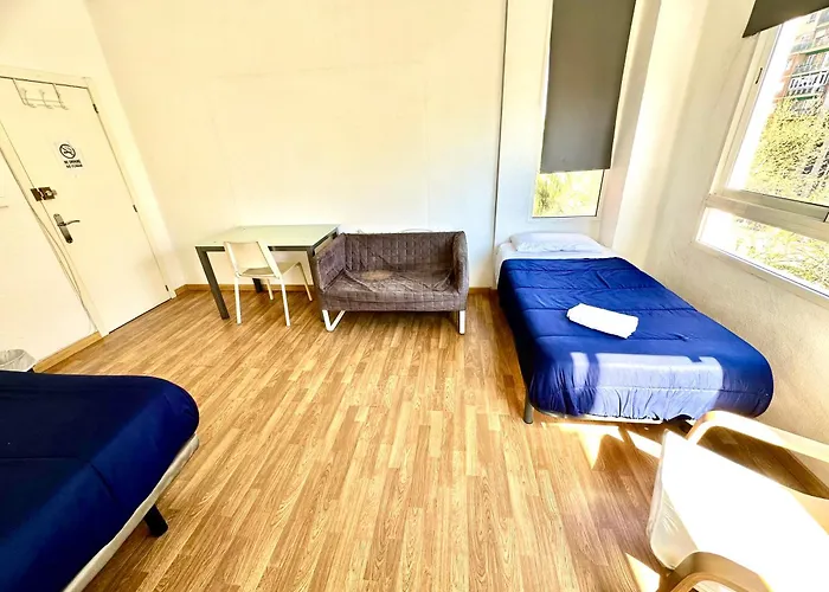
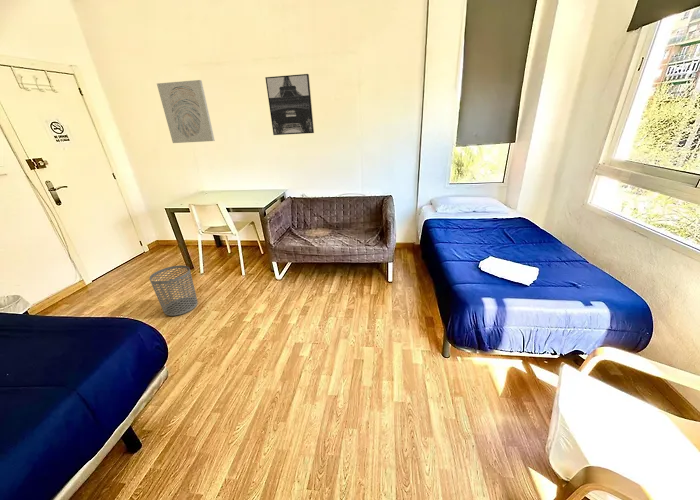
+ wall art [264,73,315,136]
+ wall art [156,79,216,144]
+ waste bin [148,264,198,317]
